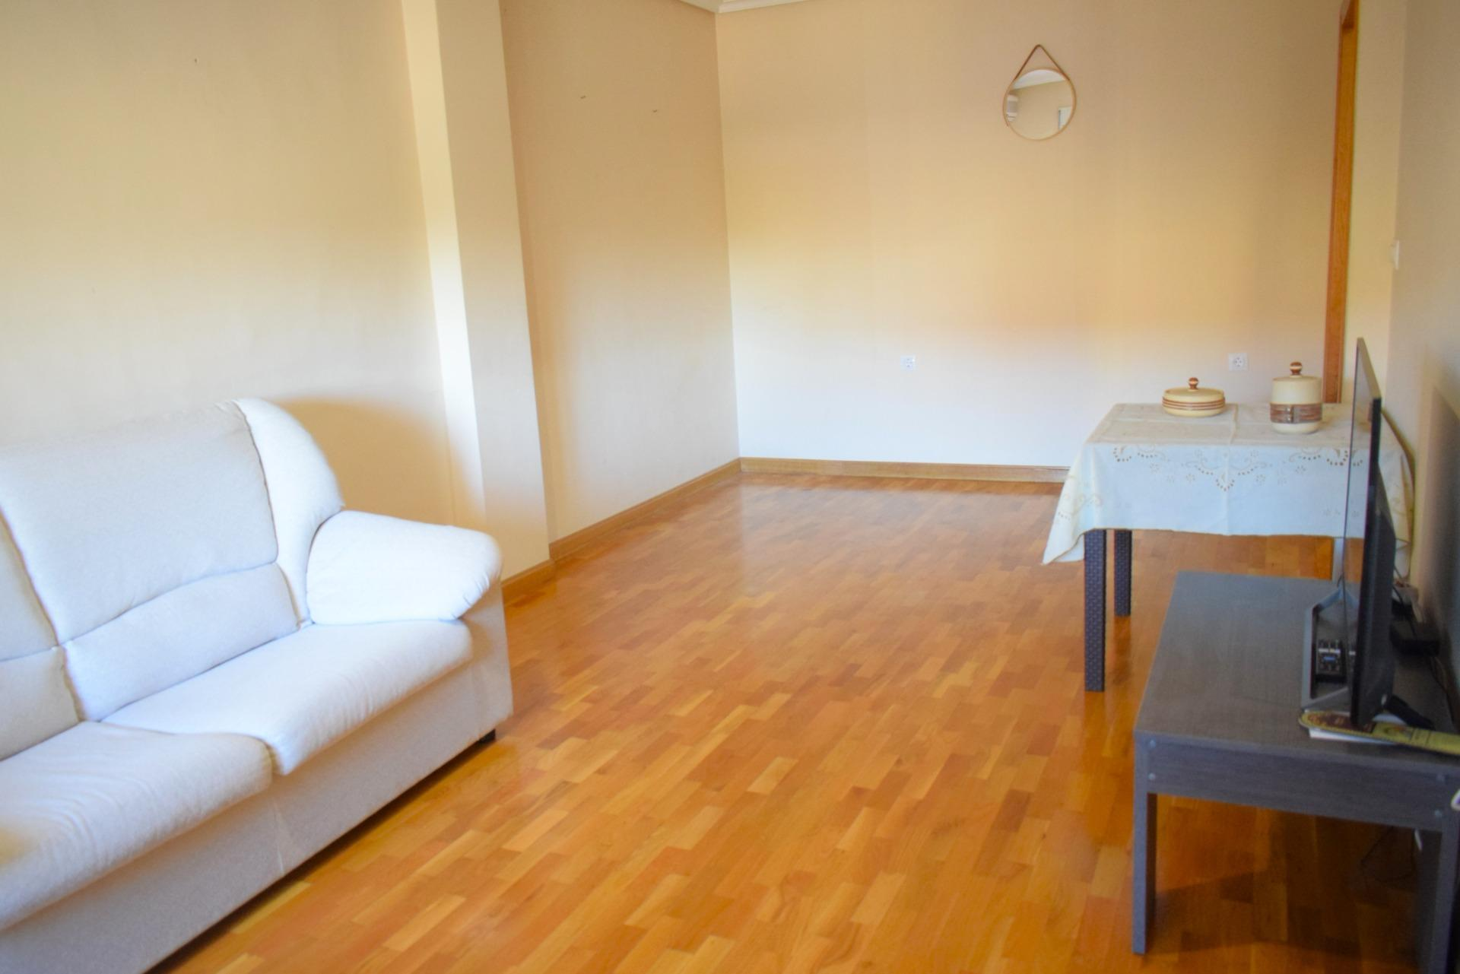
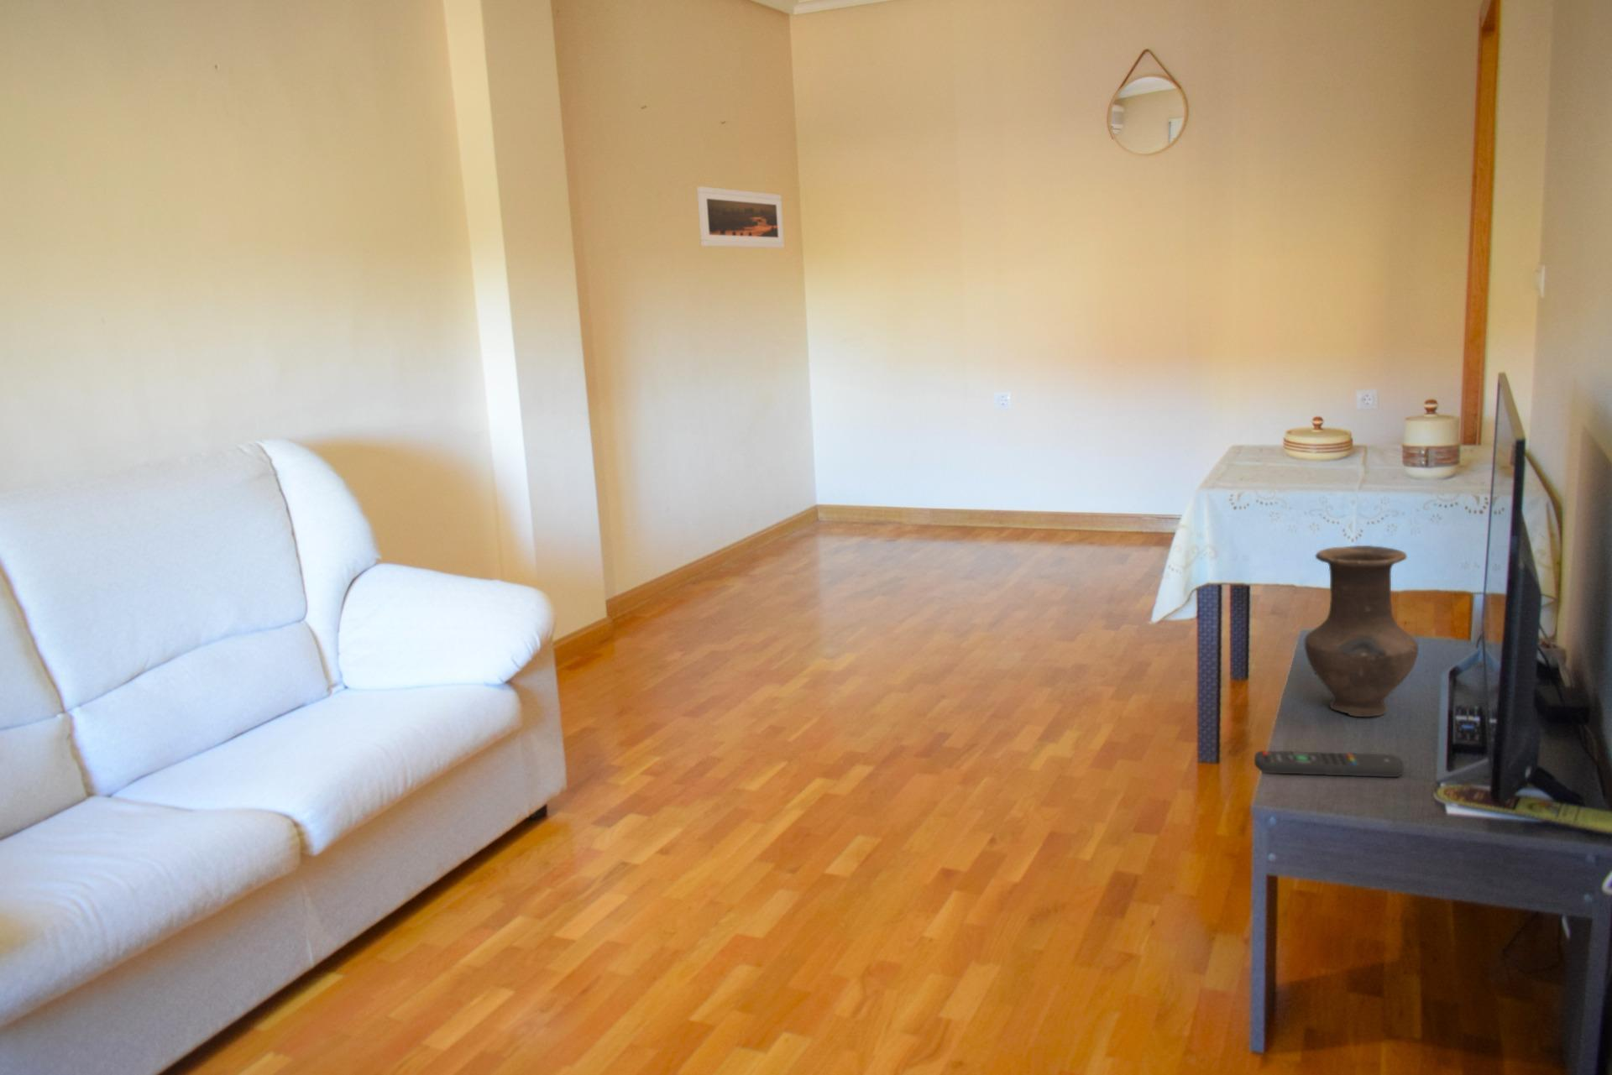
+ vase [1304,545,1419,717]
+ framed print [696,186,785,250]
+ remote control [1253,750,1404,777]
